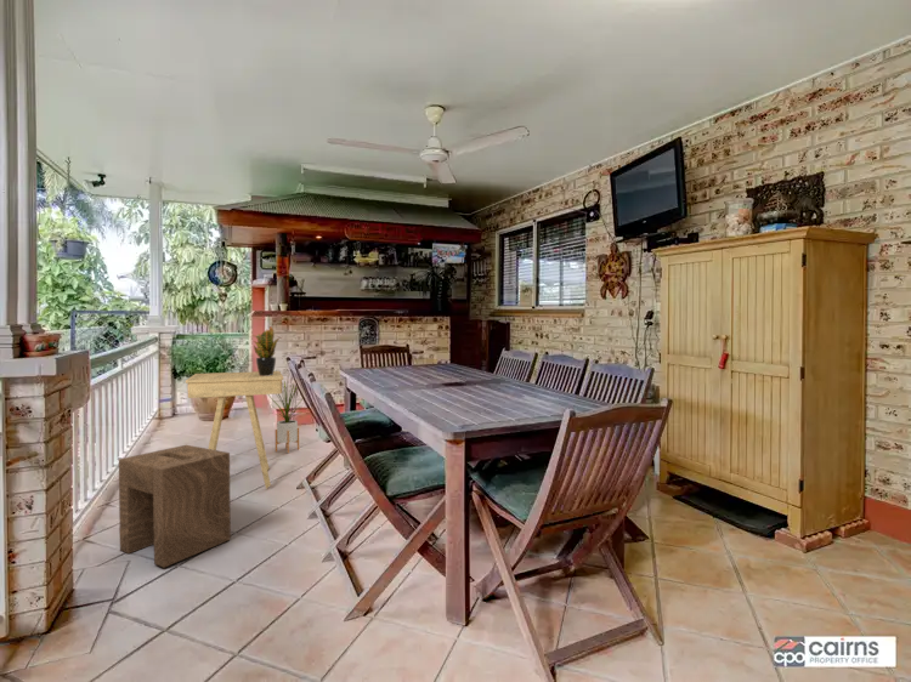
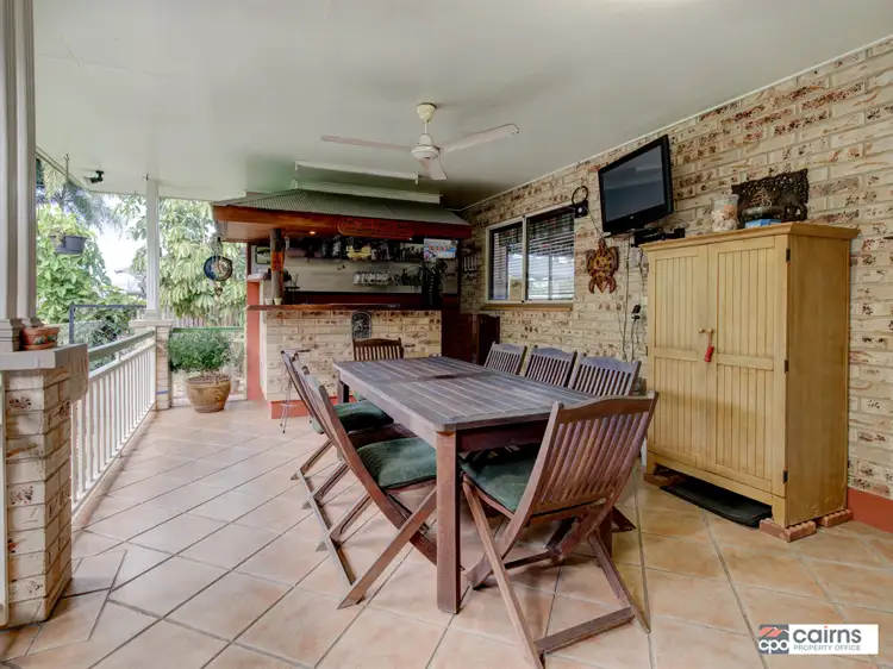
- house plant [267,373,310,454]
- side table [185,370,284,490]
- potted plant [249,325,282,376]
- stool [118,444,232,569]
